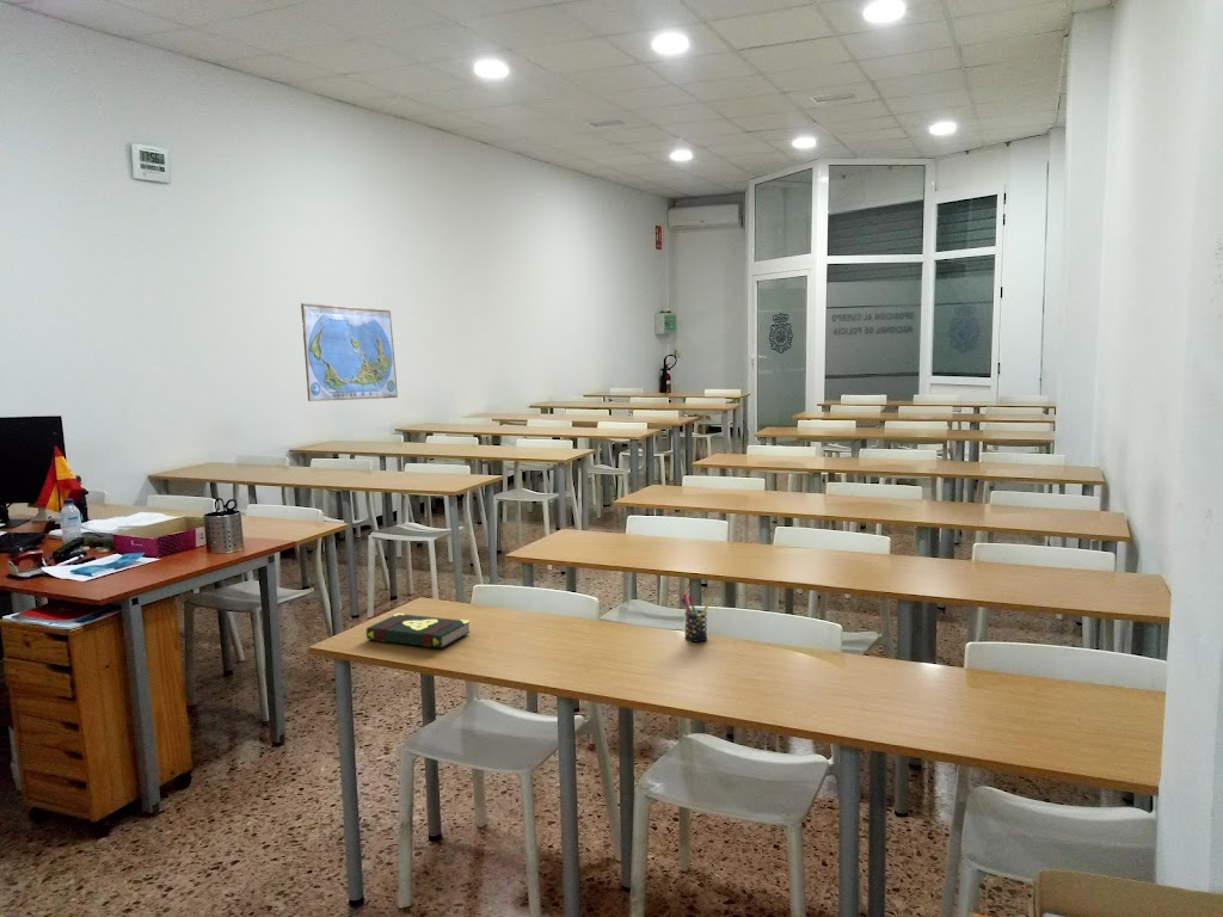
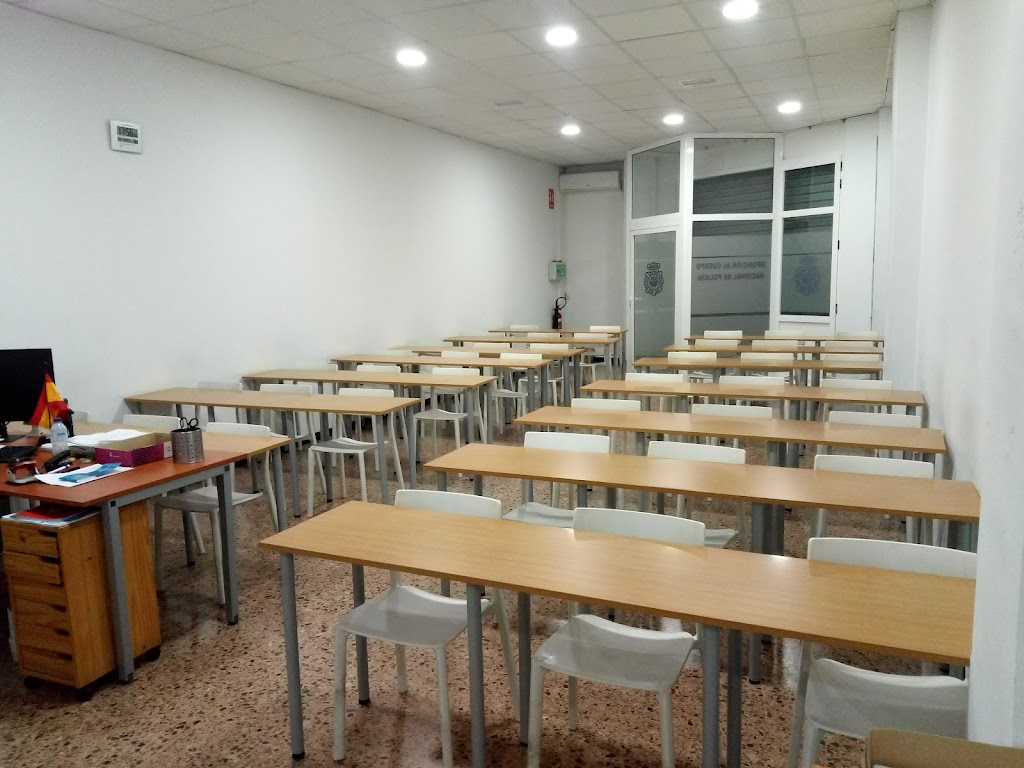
- book [365,613,471,650]
- world map [300,302,399,402]
- pen holder [680,592,712,644]
